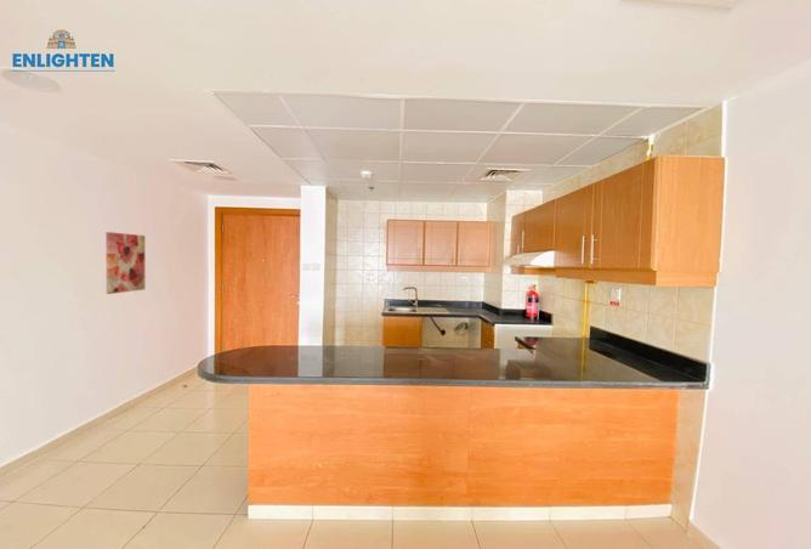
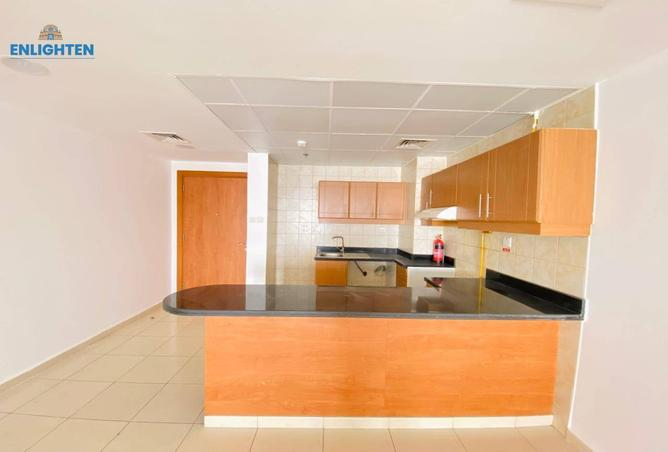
- wall art [104,231,146,295]
